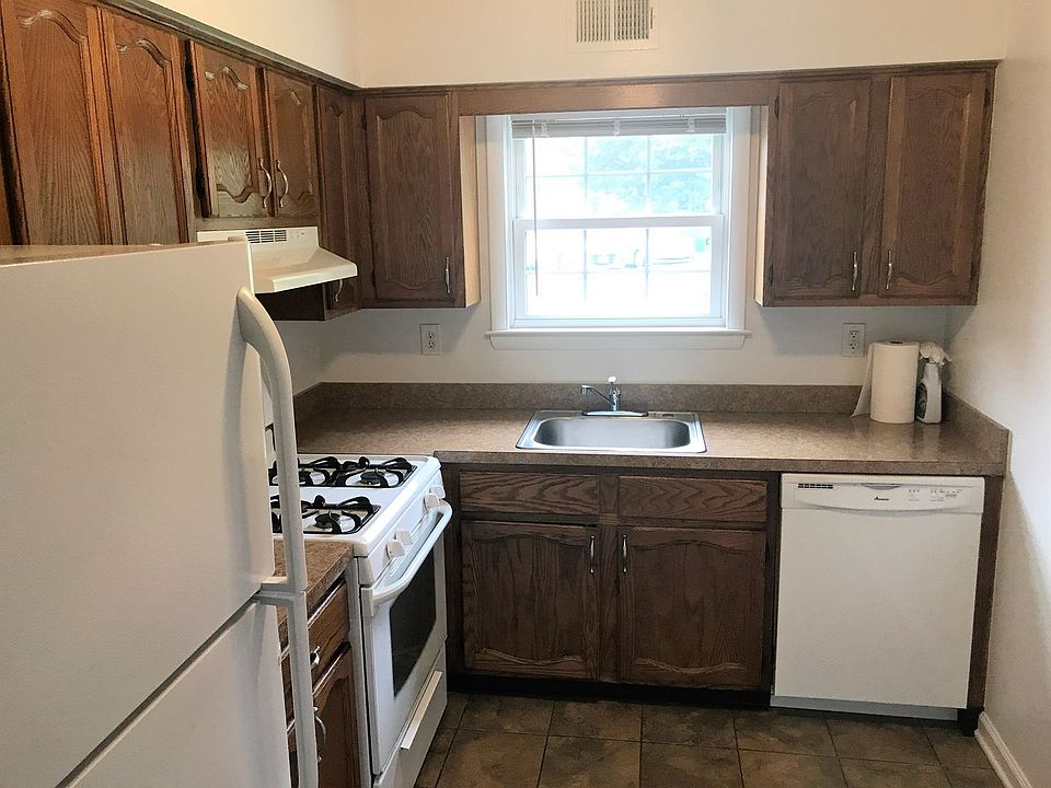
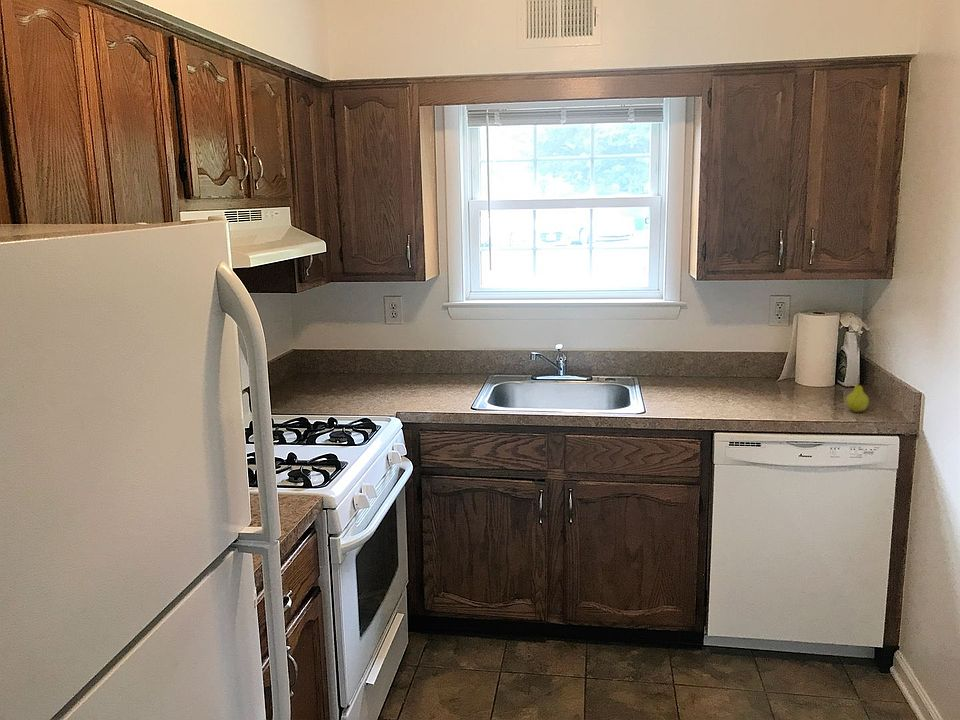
+ fruit [845,374,870,413]
